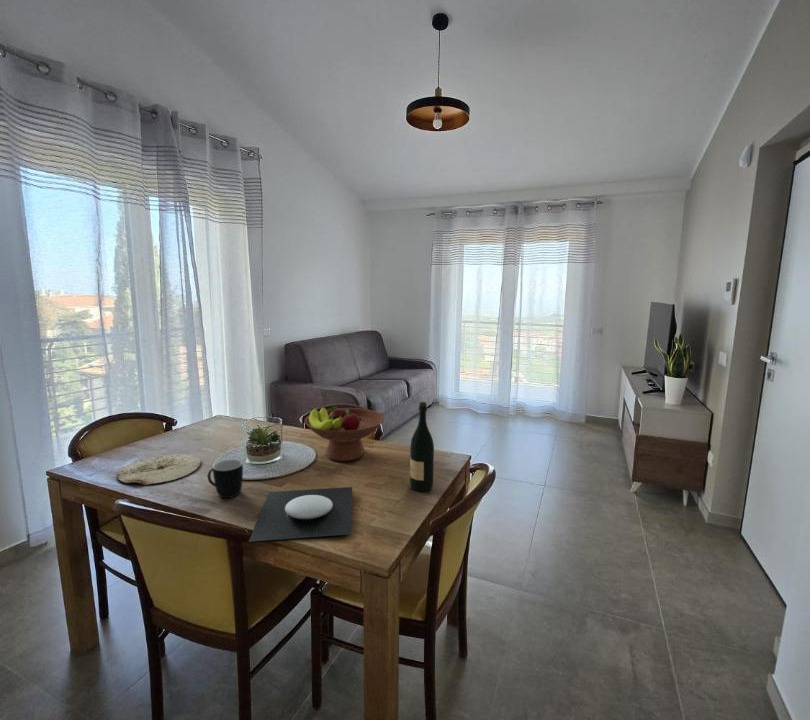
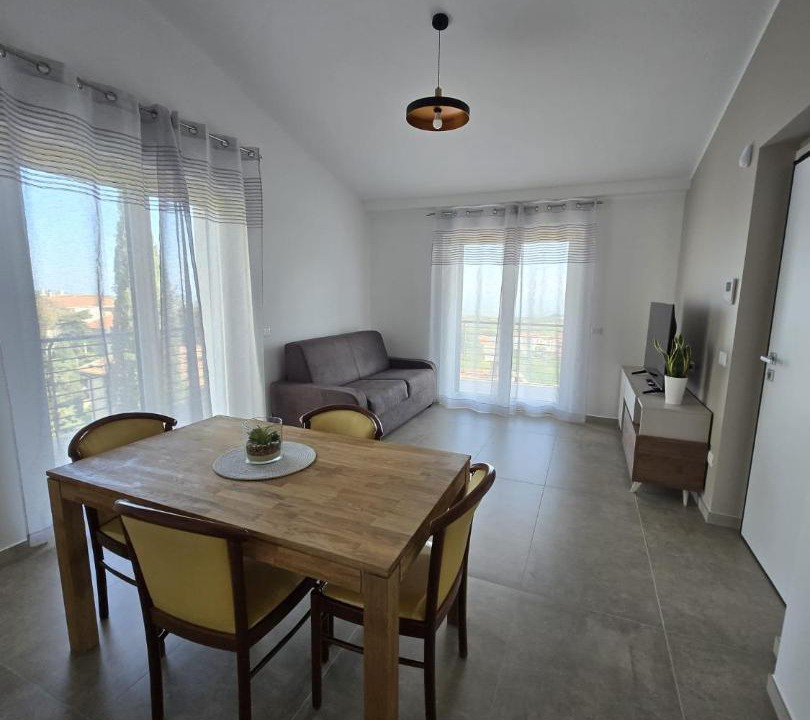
- plate [248,486,353,543]
- fruit bowl [304,405,385,462]
- plate [116,453,201,486]
- wine bottle [409,401,435,492]
- mug [207,458,244,499]
